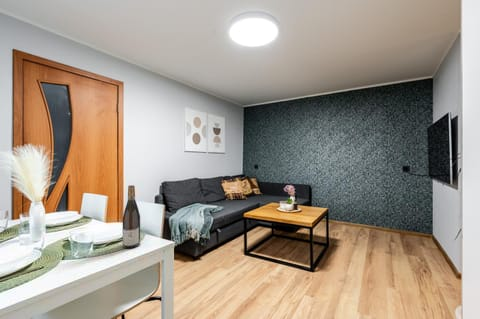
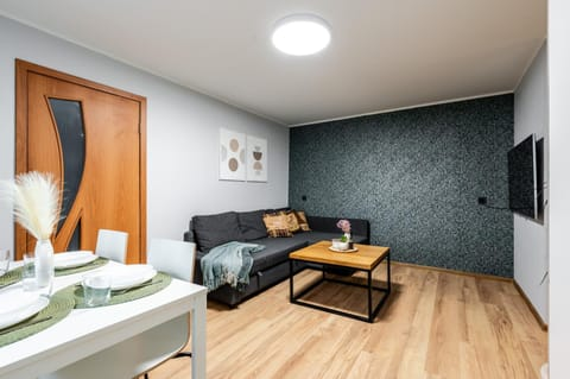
- wine bottle [122,184,141,249]
